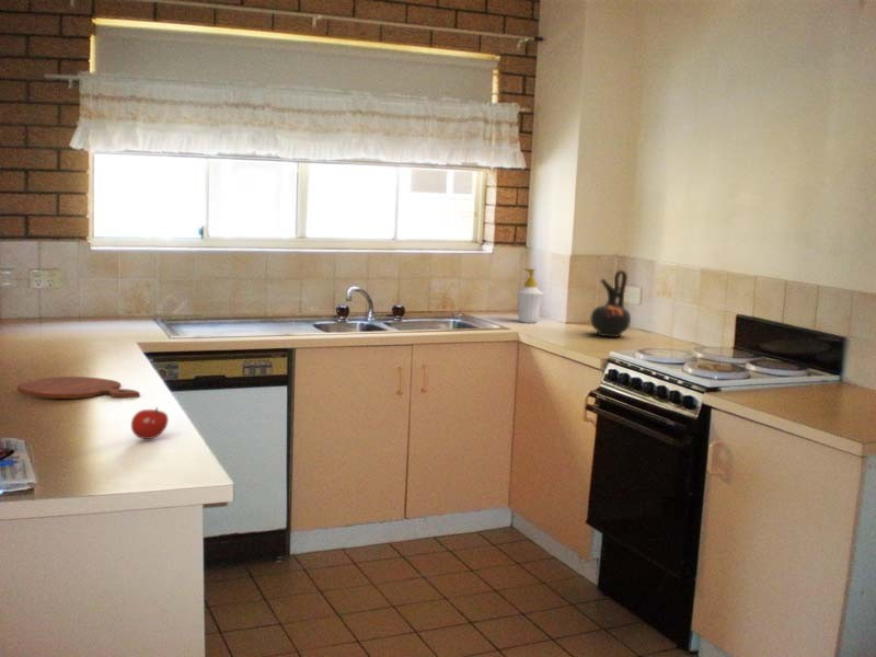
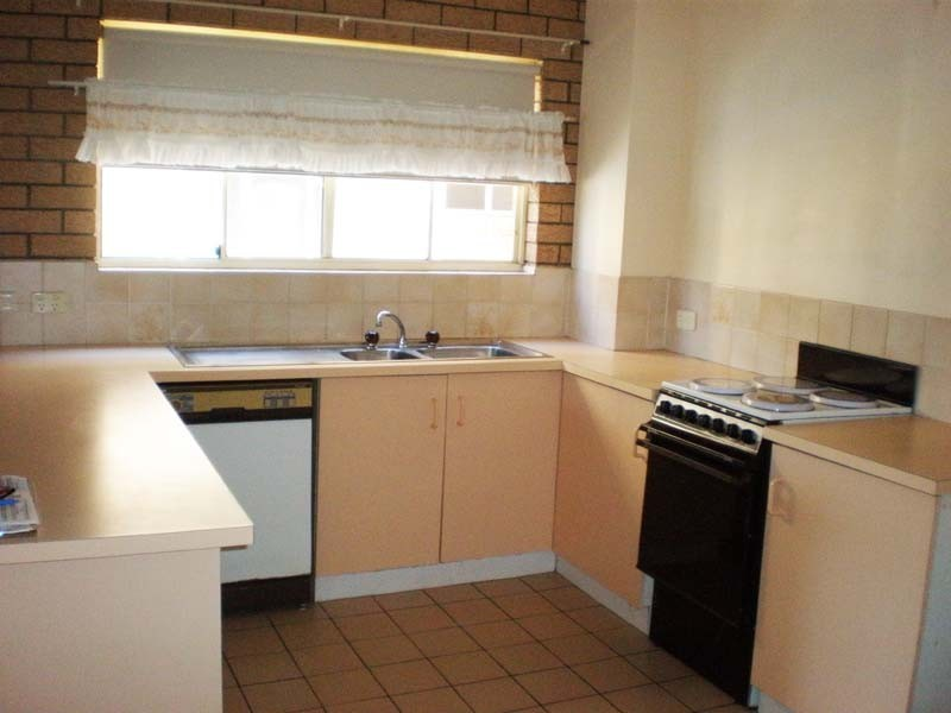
- soap bottle [516,267,545,324]
- ceramic jug [589,269,632,338]
- fruit [130,406,170,440]
- cutting board [16,376,141,400]
